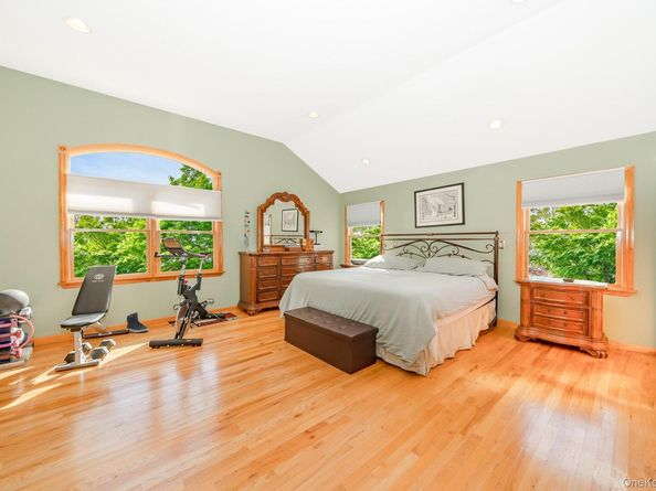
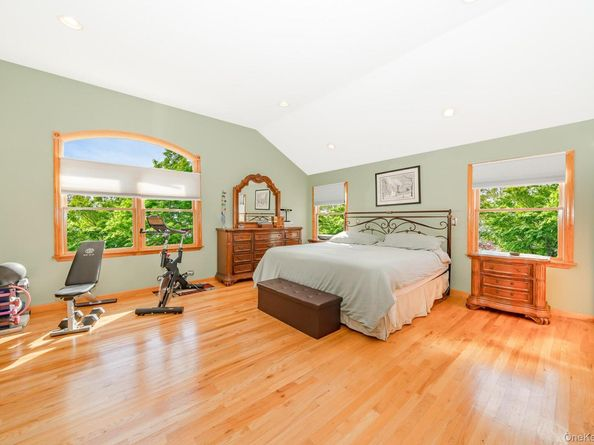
- sneaker [126,311,150,333]
